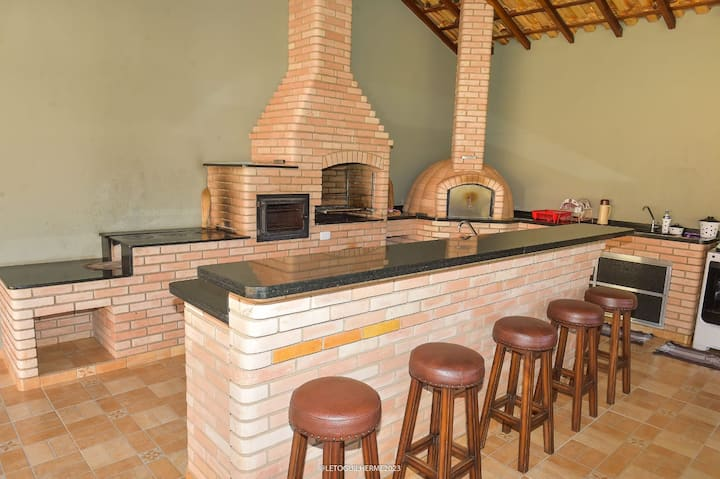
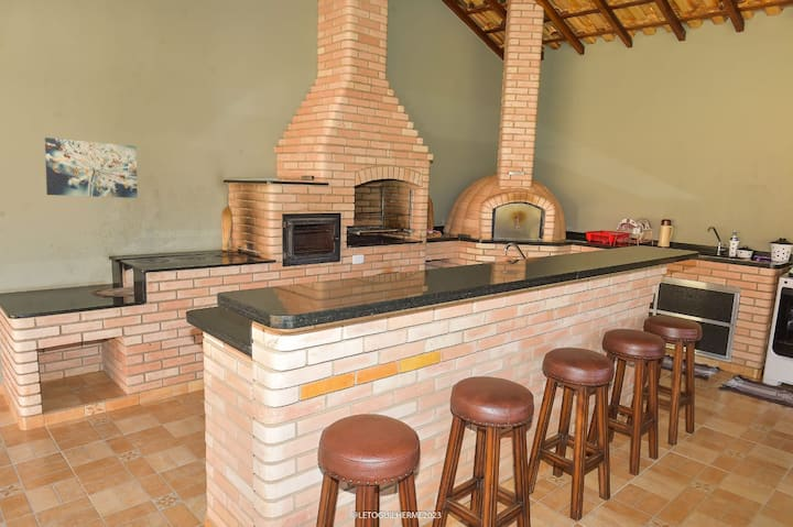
+ wall art [44,136,139,199]
